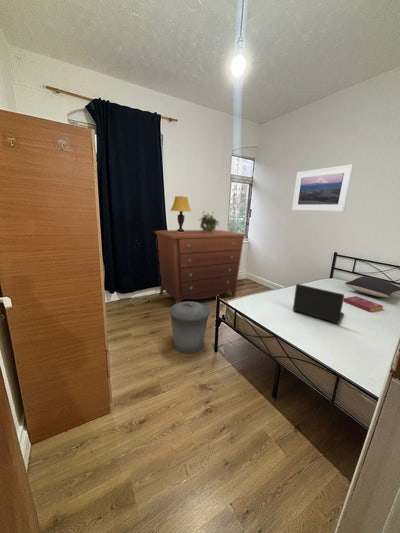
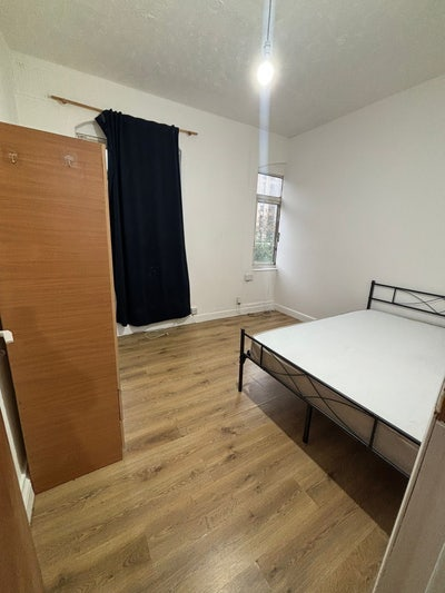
- laptop [292,283,345,325]
- trash can [168,300,211,354]
- potted plant [198,211,220,233]
- book [343,295,384,313]
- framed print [291,163,354,212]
- pillow [344,275,400,298]
- dresser [154,229,248,304]
- table lamp [170,195,193,232]
